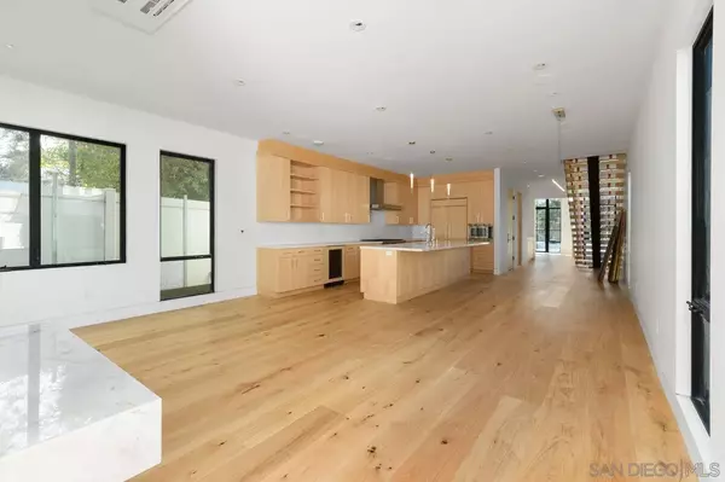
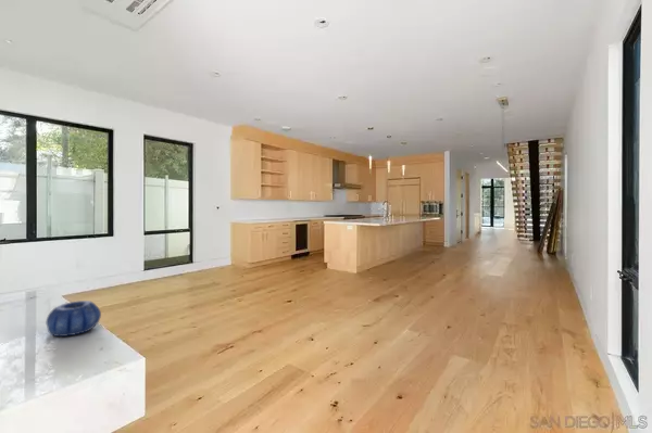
+ decorative bowl [46,300,102,338]
